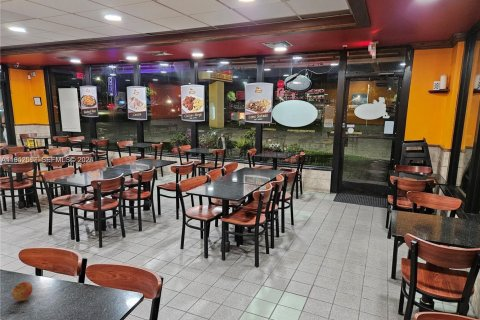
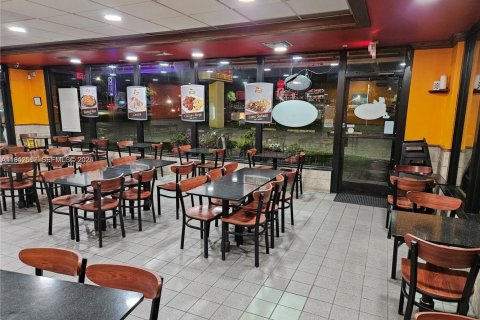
- apple [11,281,34,302]
